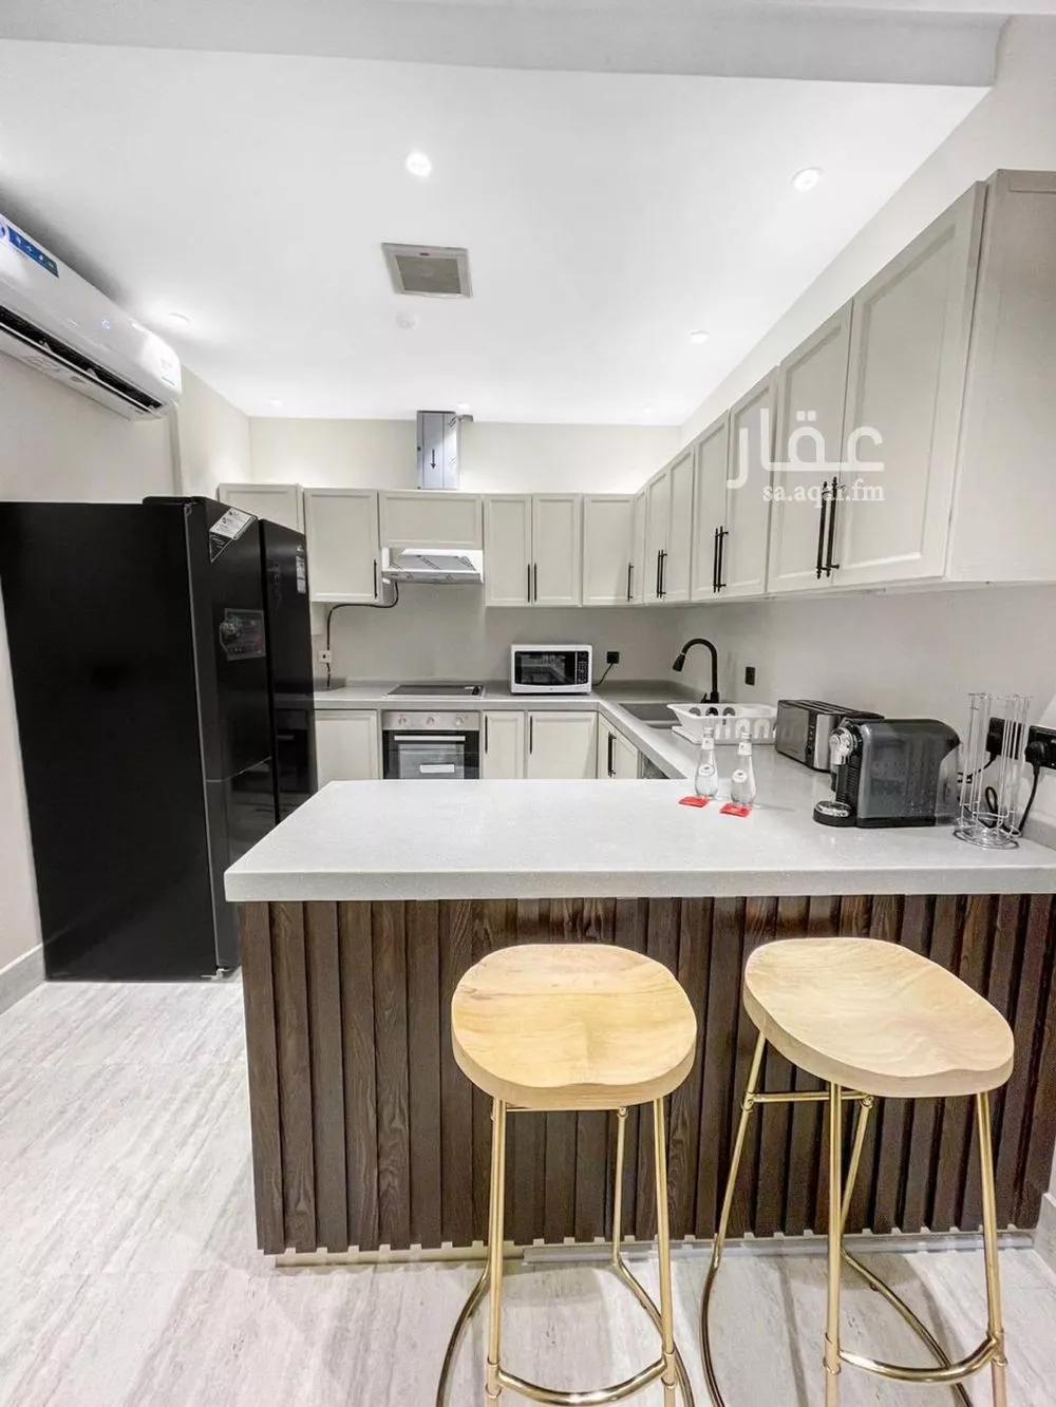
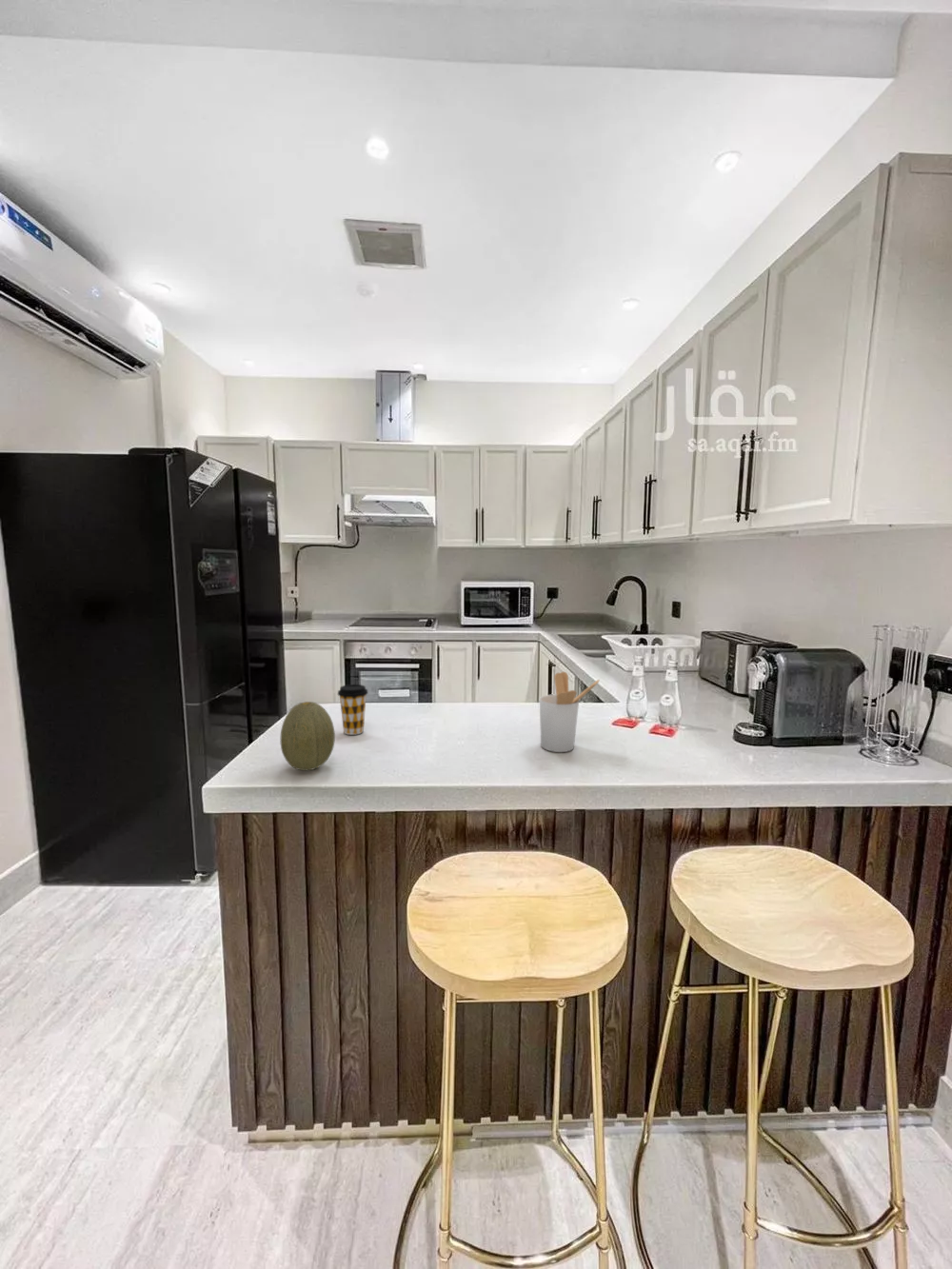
+ coffee cup [337,684,369,736]
+ utensil holder [539,671,601,753]
+ fruit [279,701,336,771]
